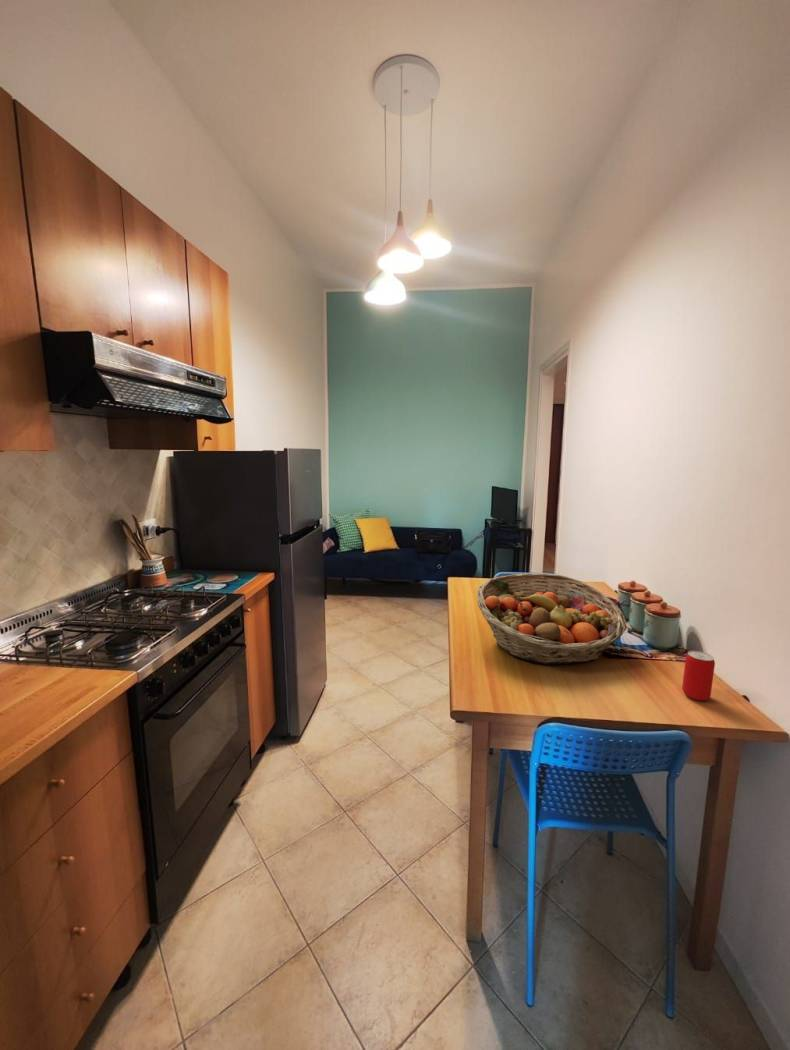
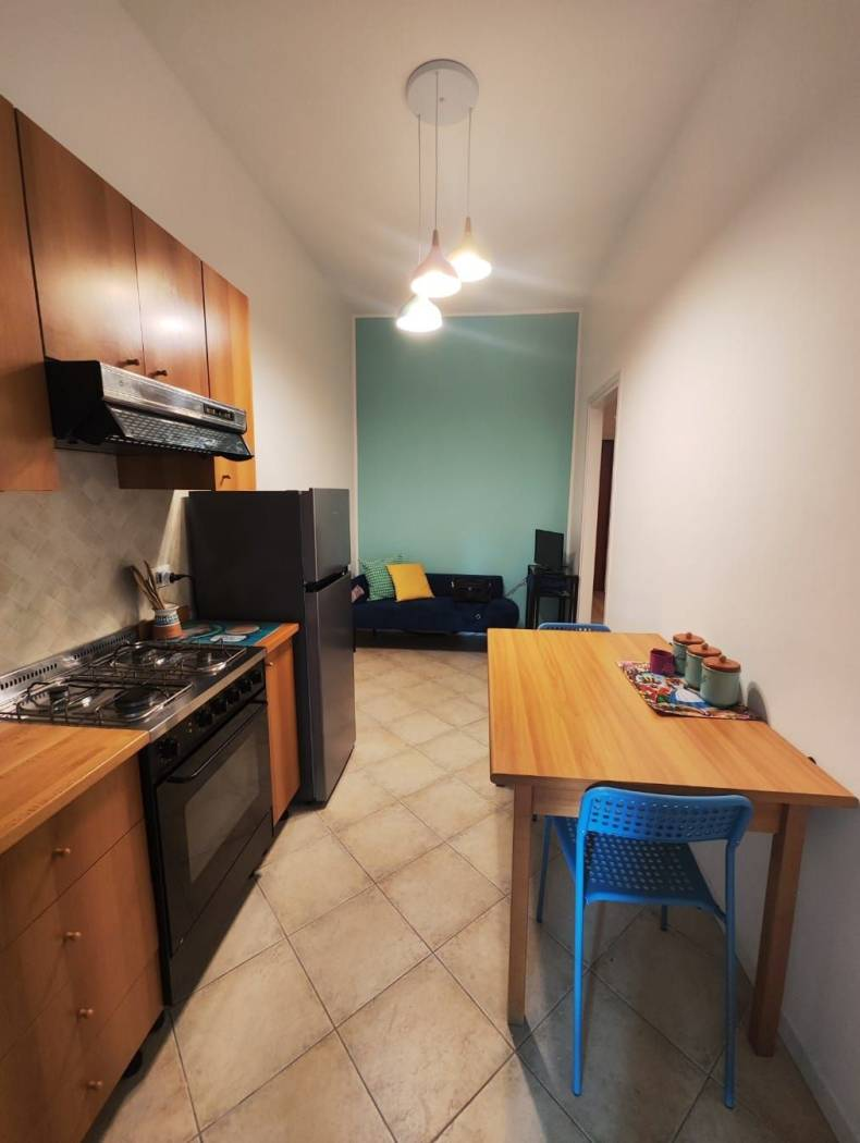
- beverage can [681,650,716,702]
- fruit basket [476,572,627,666]
